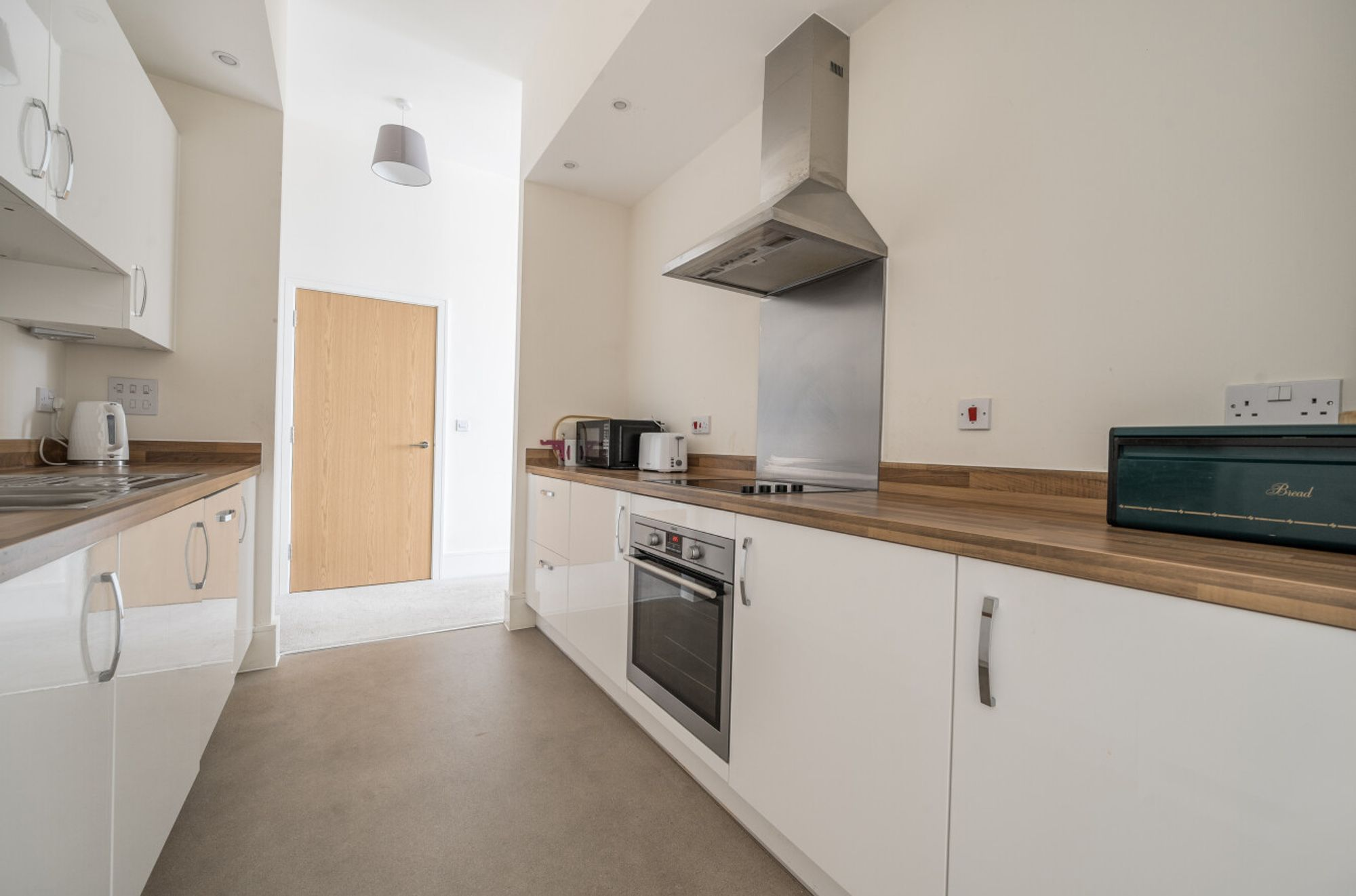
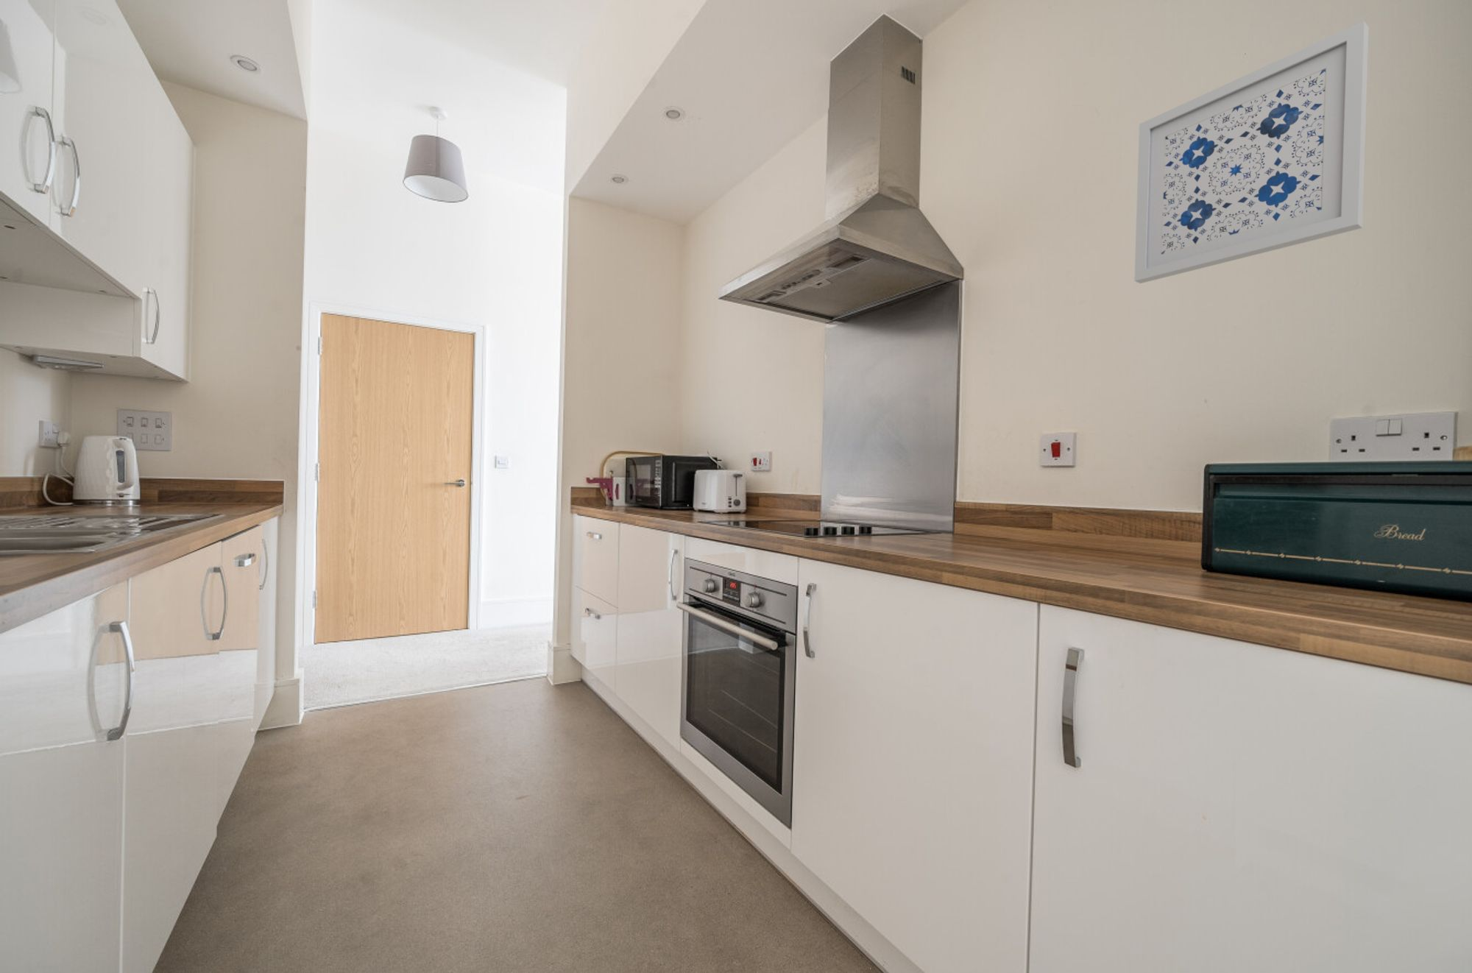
+ wall art [1133,20,1370,285]
